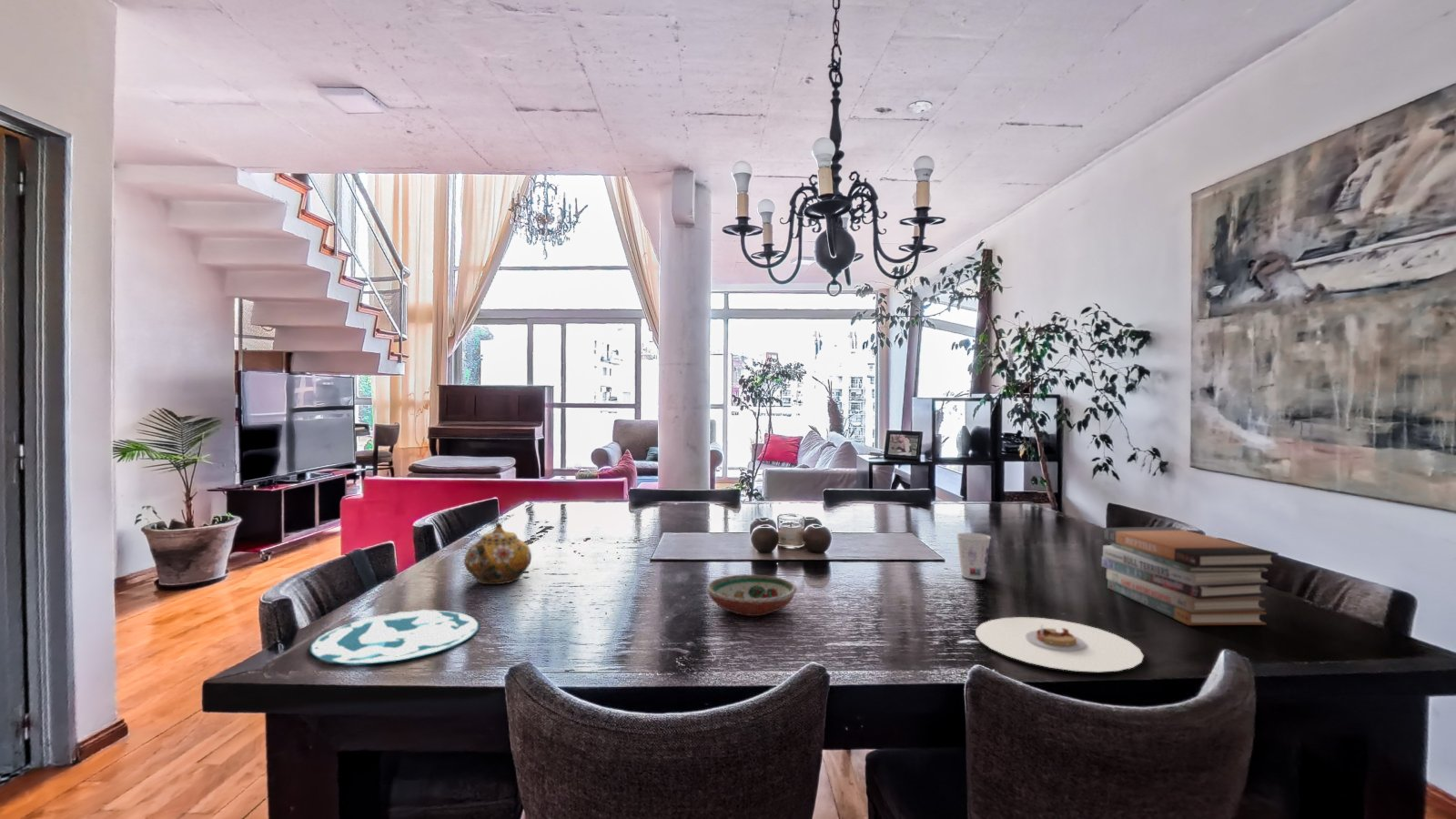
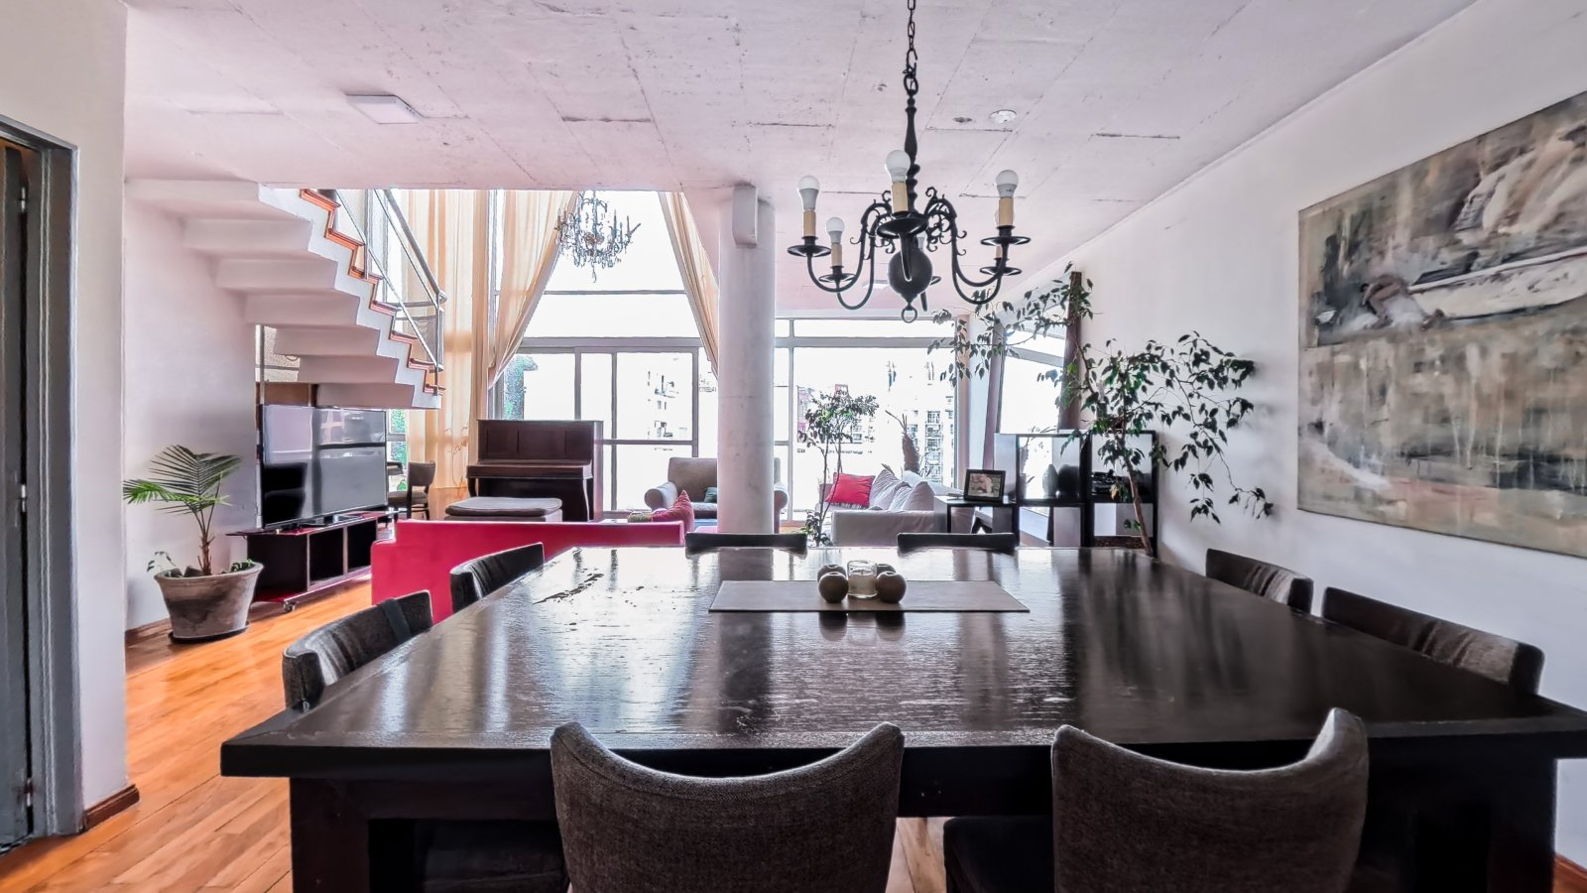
- plate [309,609,480,664]
- plate [975,616,1145,673]
- teapot [463,522,532,585]
- book stack [1101,526,1279,626]
- decorative bowl [705,573,798,617]
- cup [955,531,992,581]
